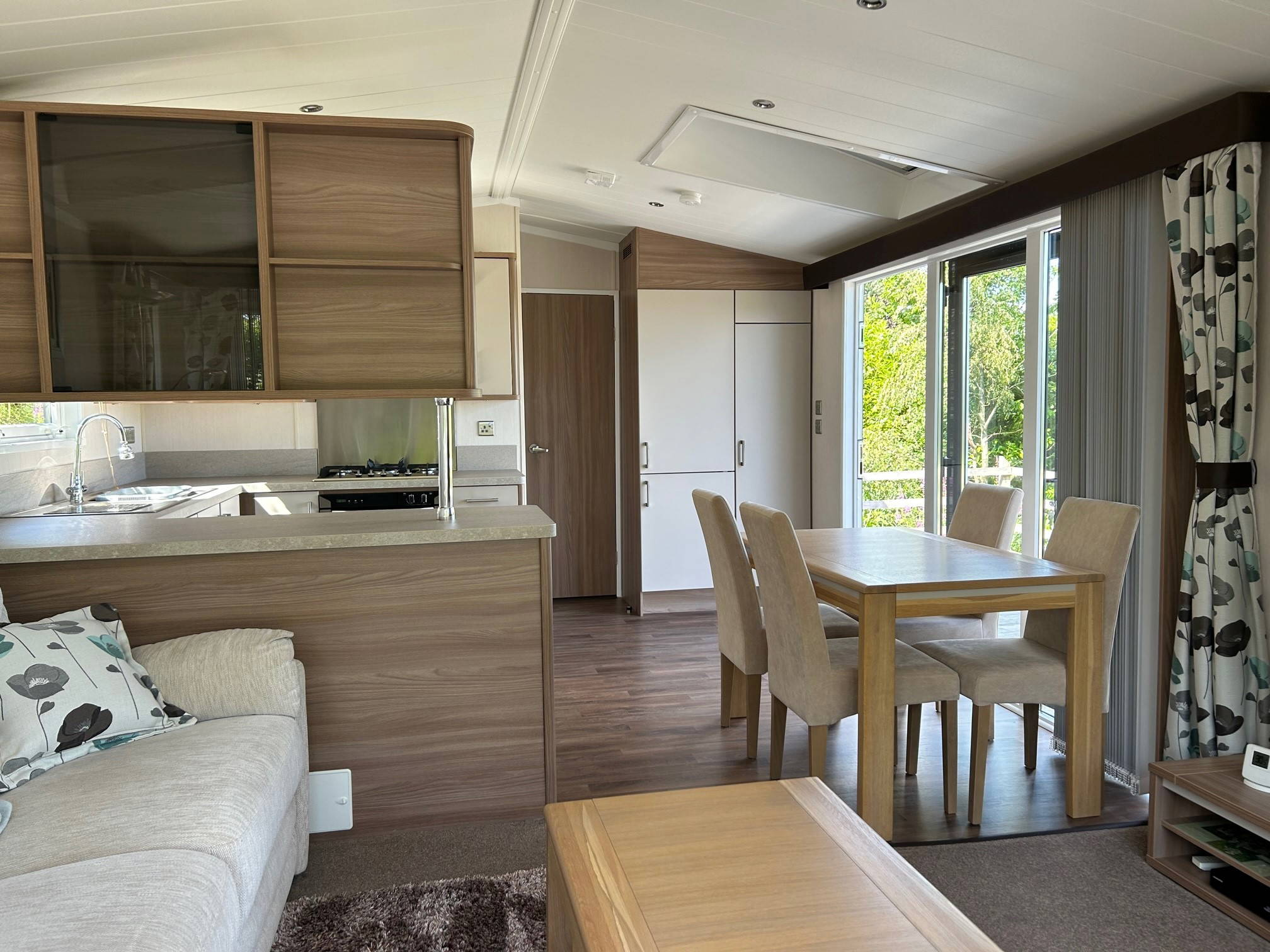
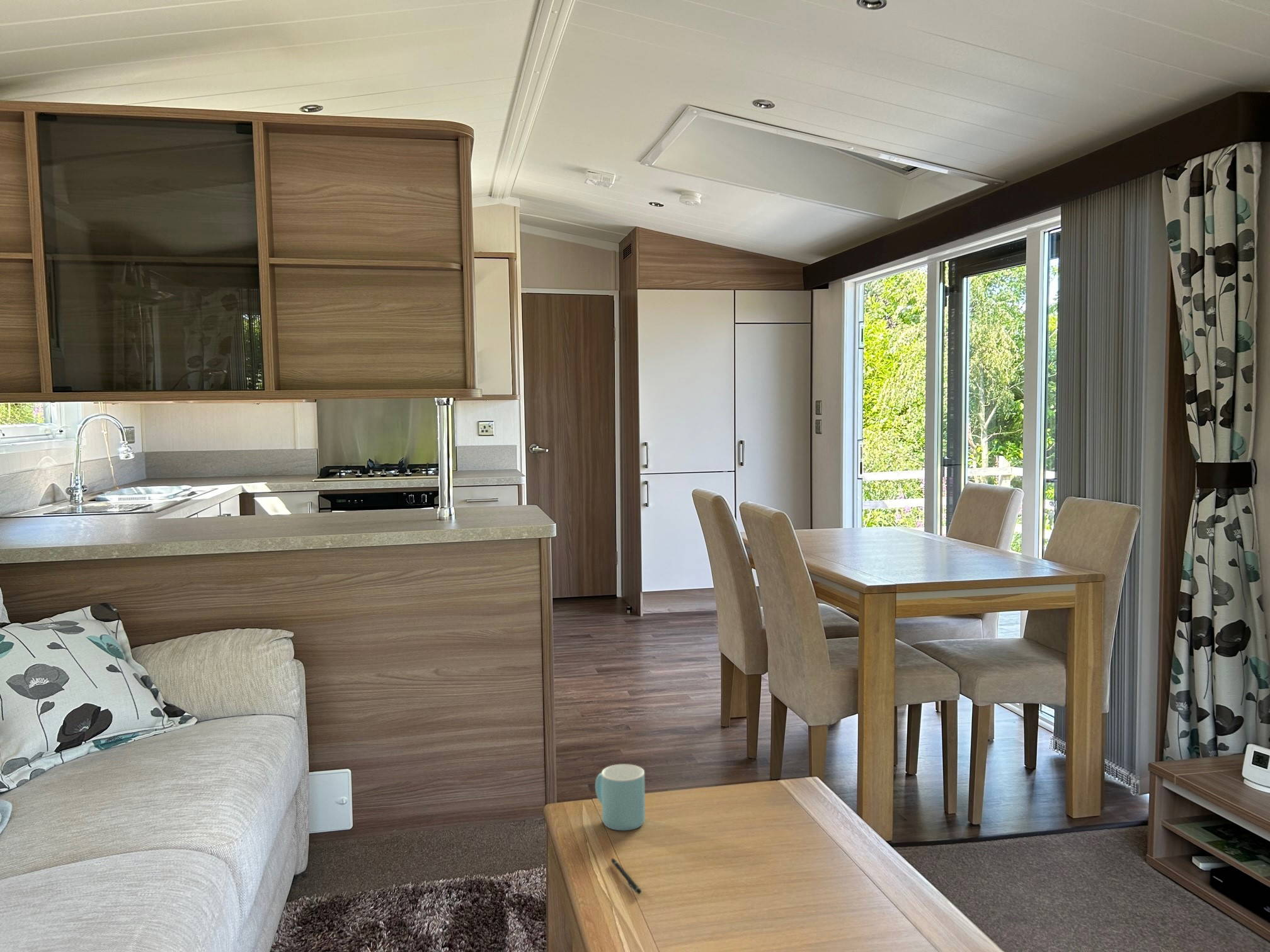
+ mug [595,764,646,831]
+ pen [610,858,642,895]
